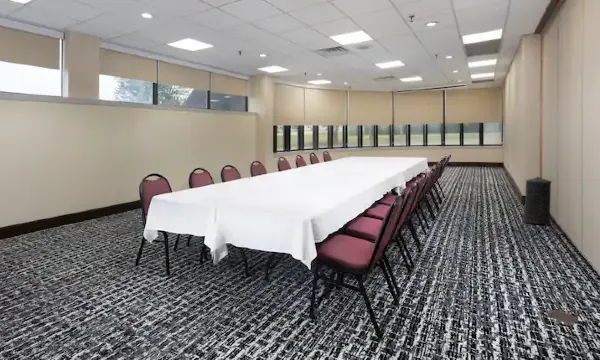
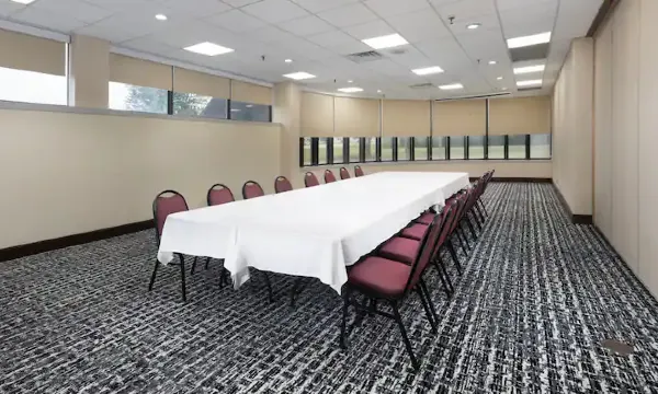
- trash can [521,176,553,225]
